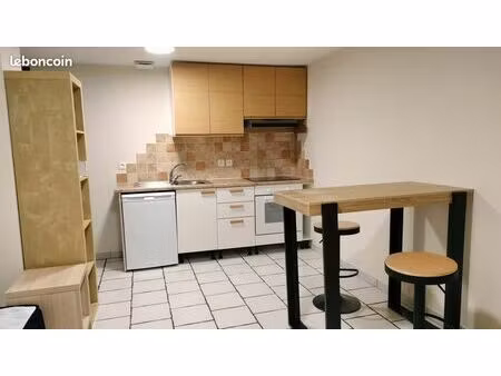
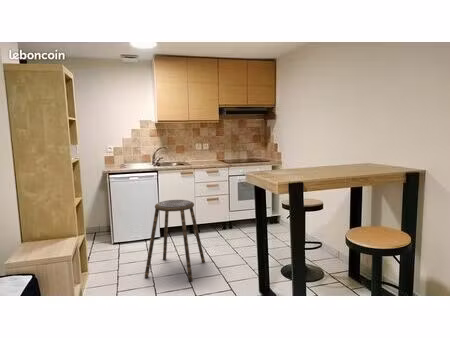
+ stool [144,199,206,282]
